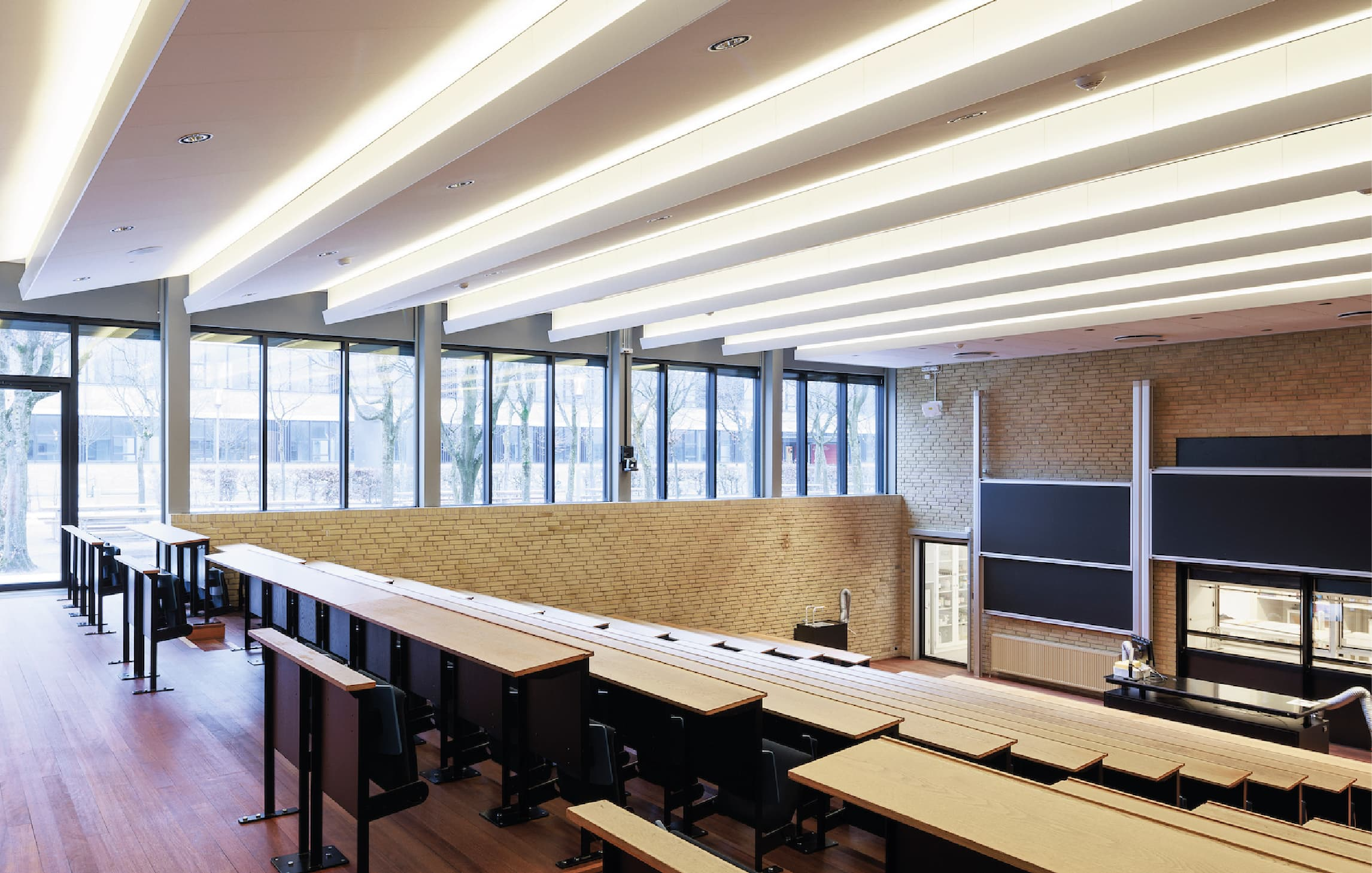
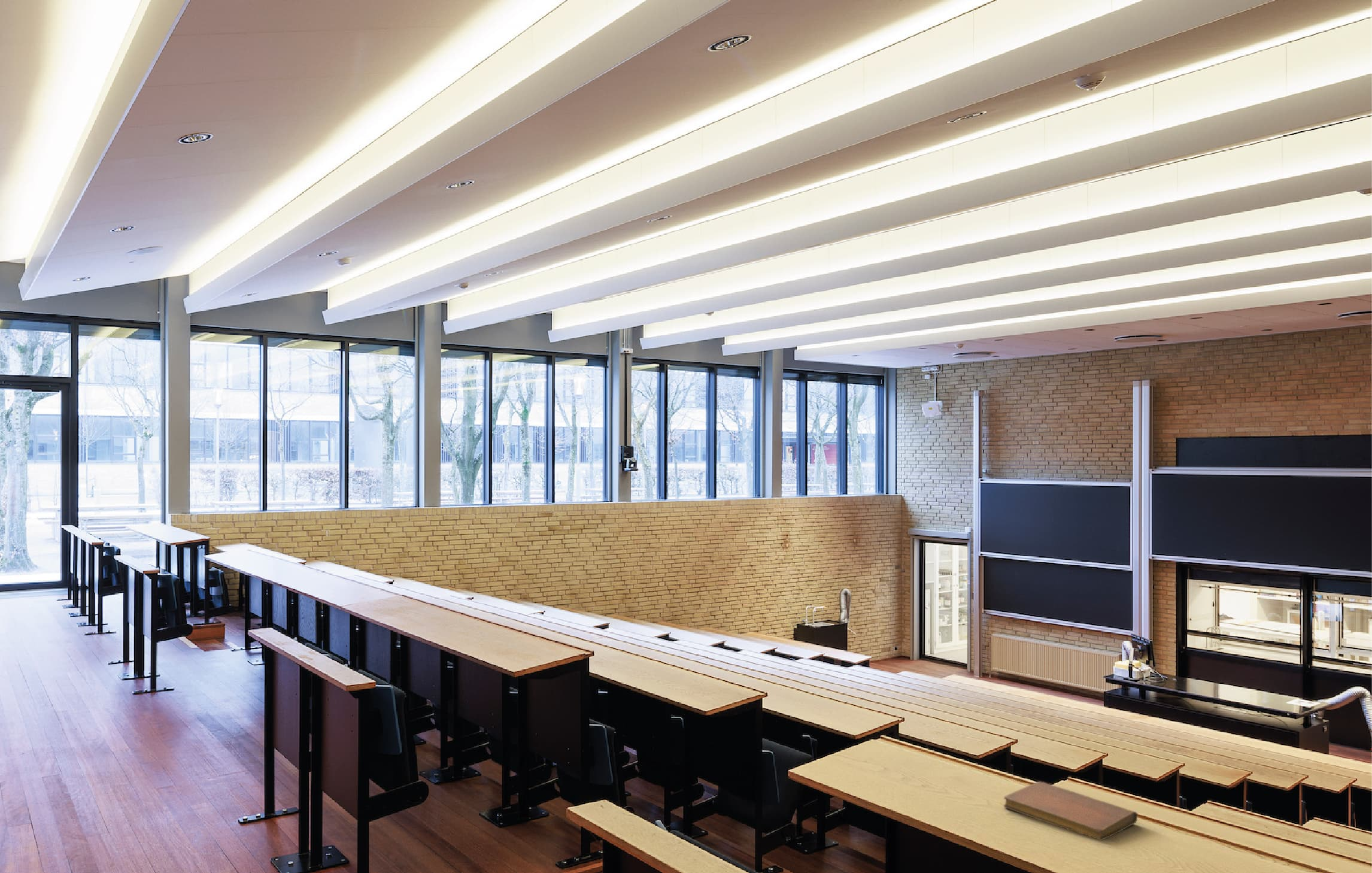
+ notebook [1003,781,1138,841]
